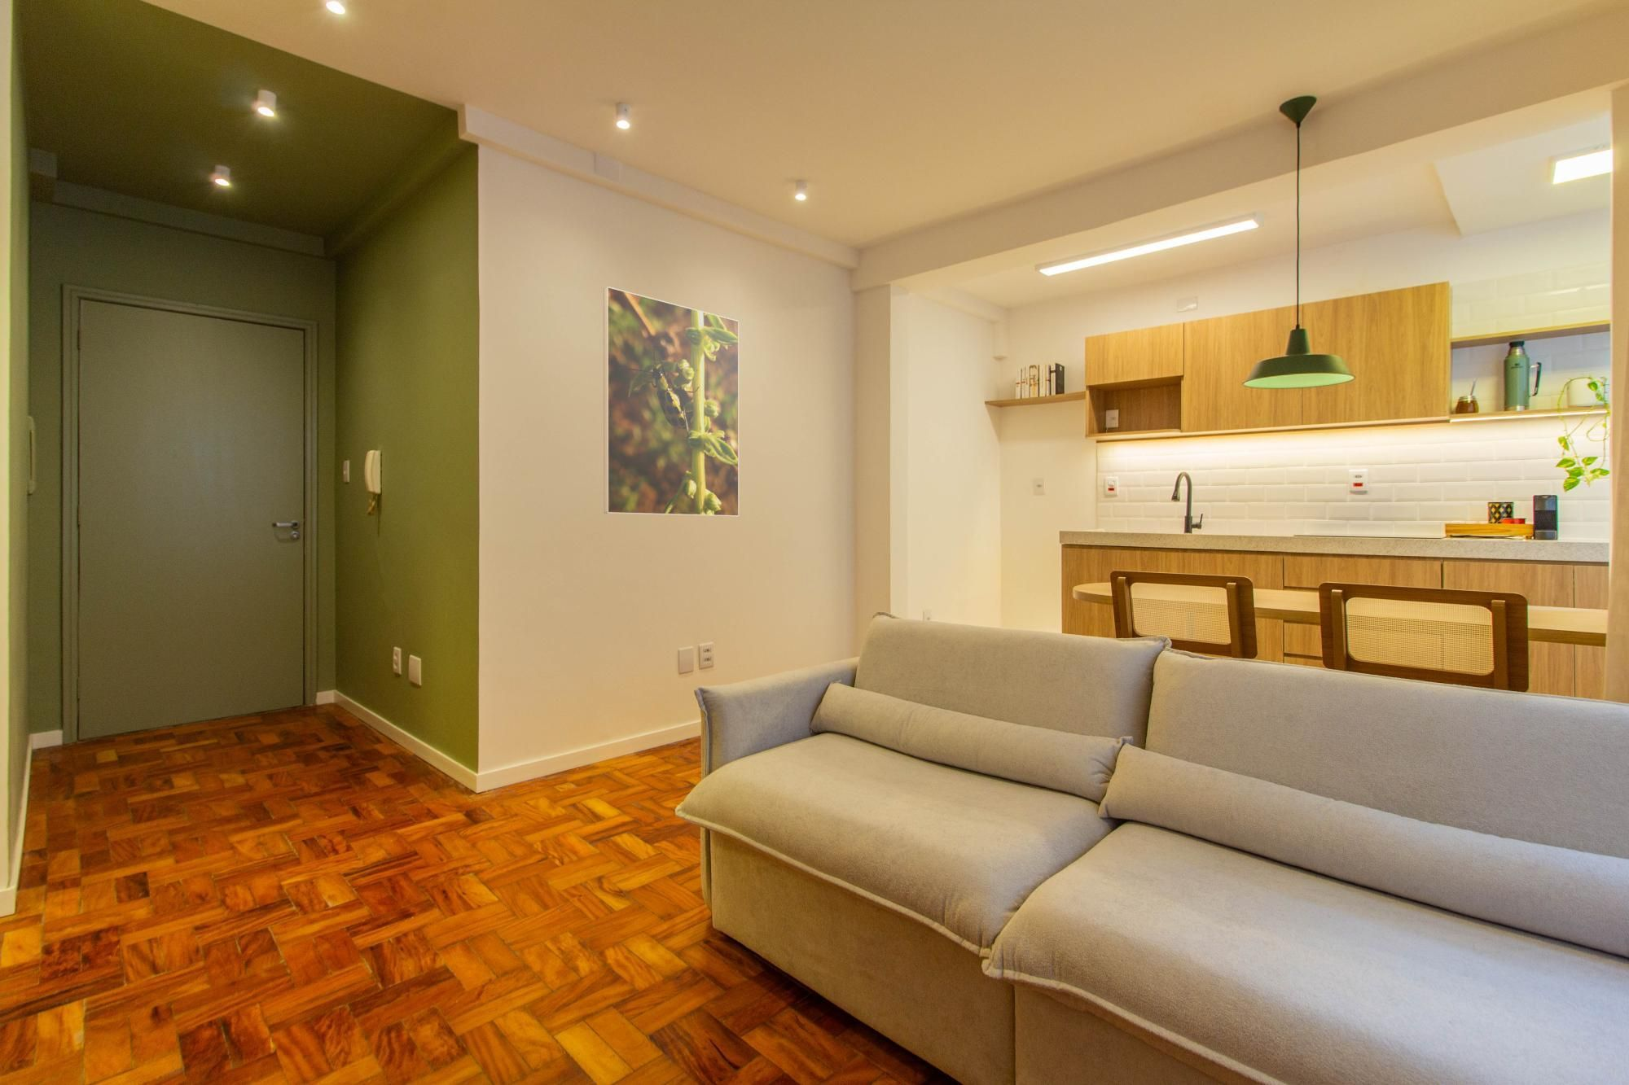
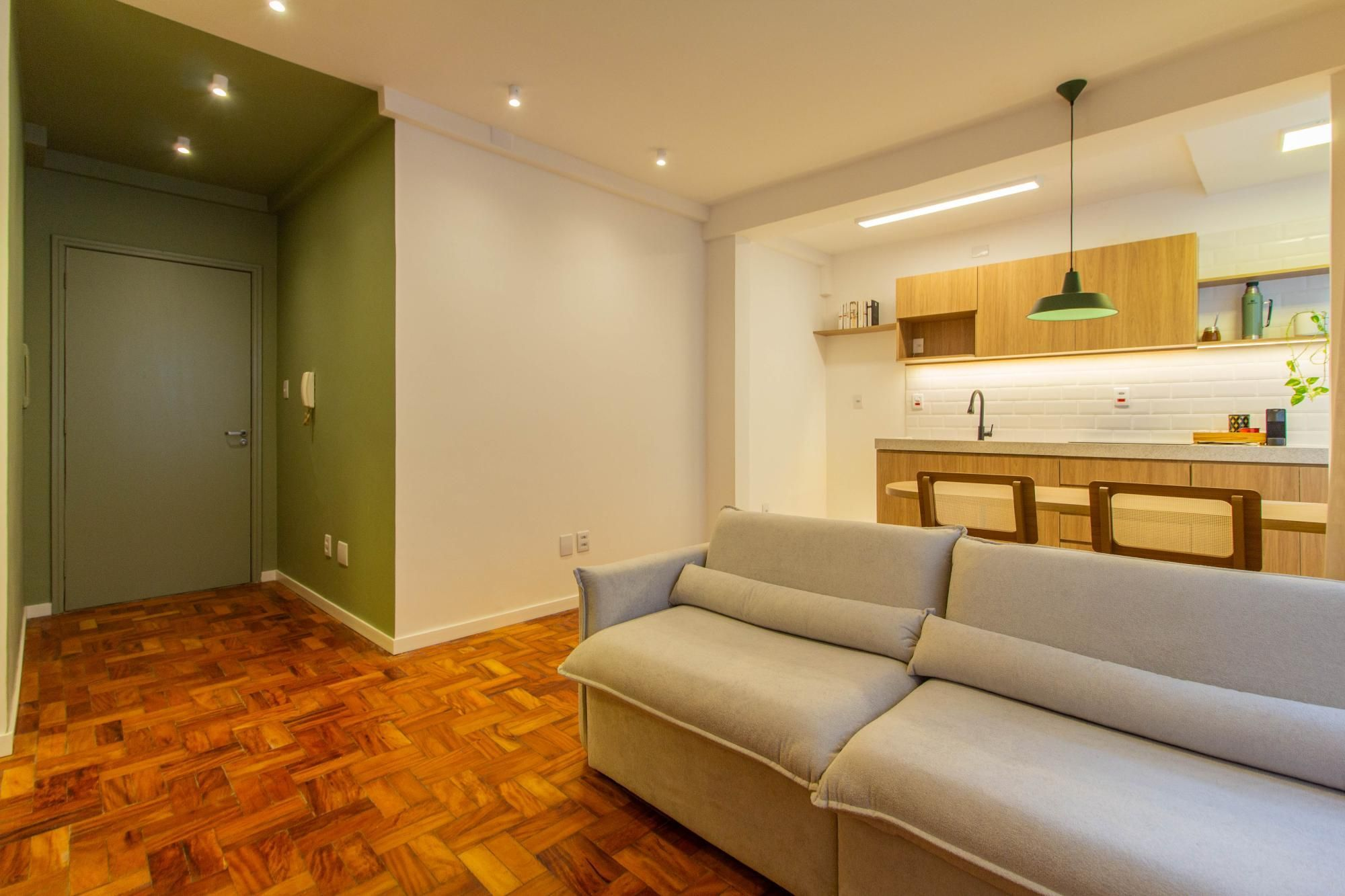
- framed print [603,286,740,517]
